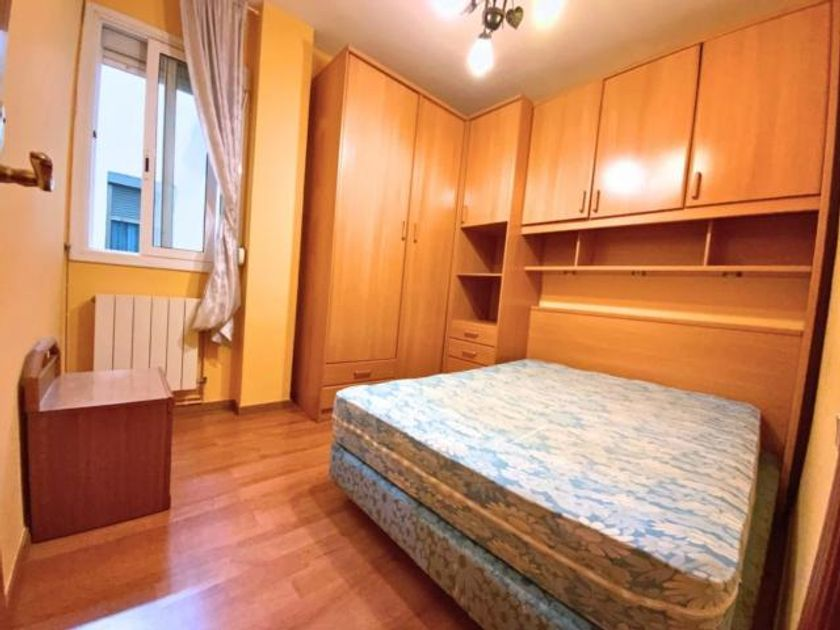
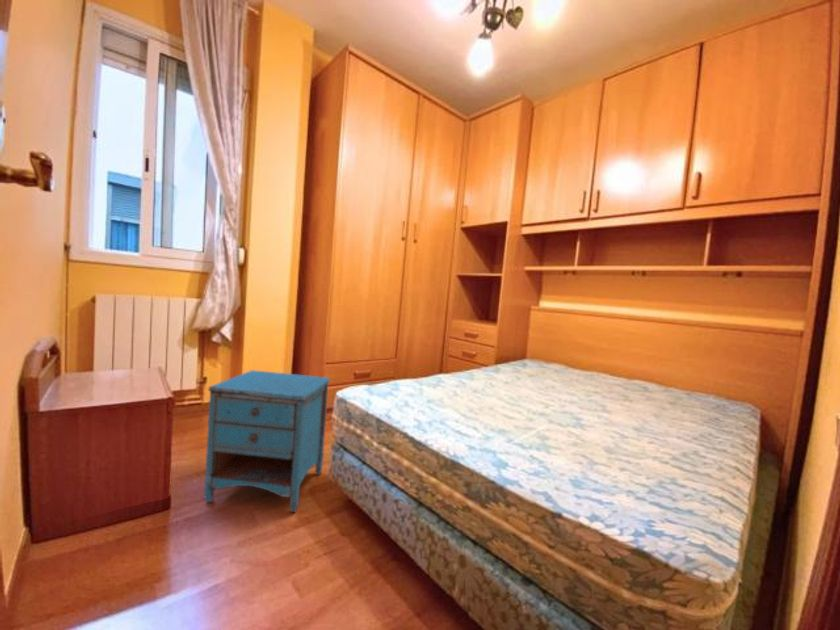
+ nightstand [203,369,331,513]
